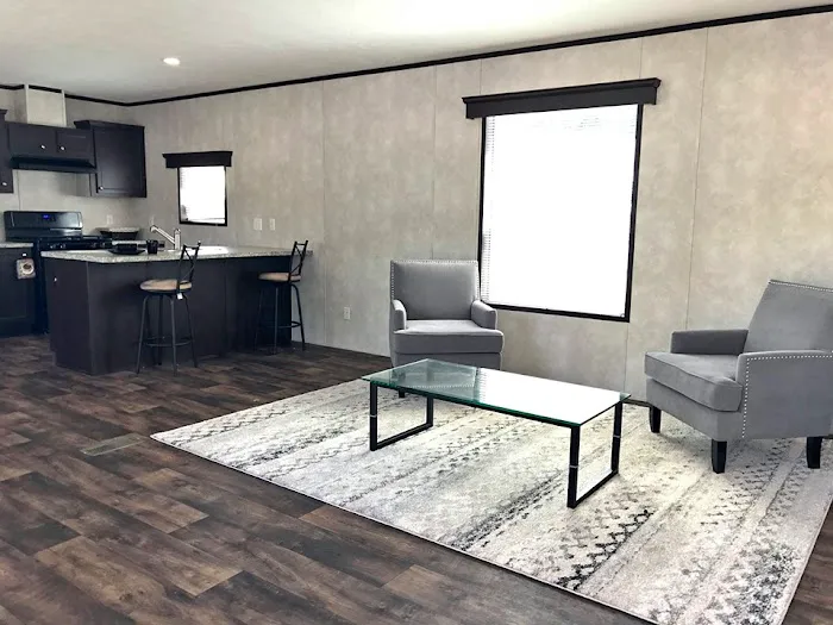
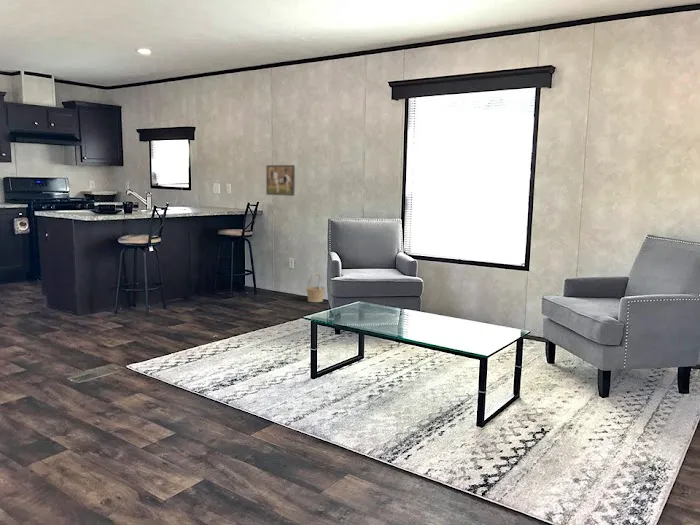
+ basket [305,272,326,303]
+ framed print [265,164,296,197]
